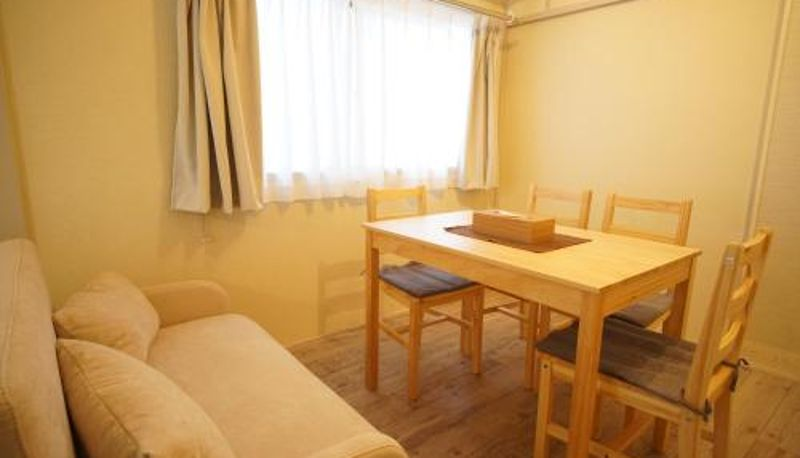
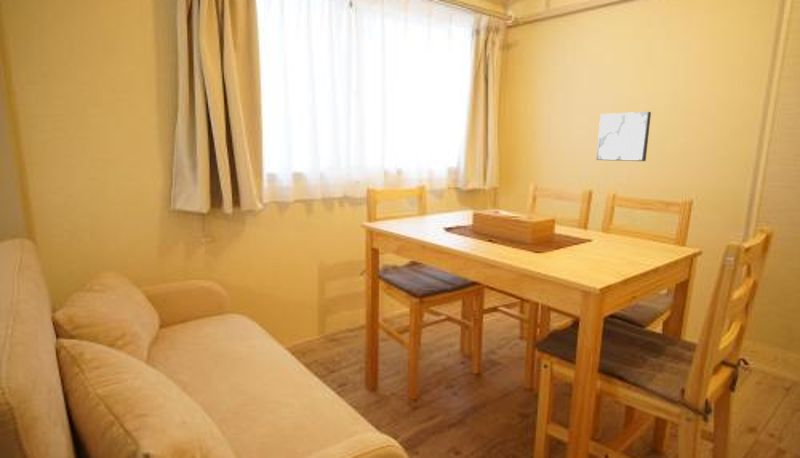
+ wall art [595,111,652,162]
